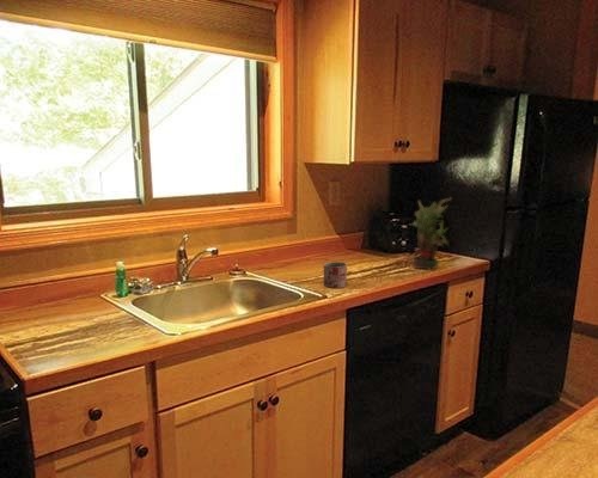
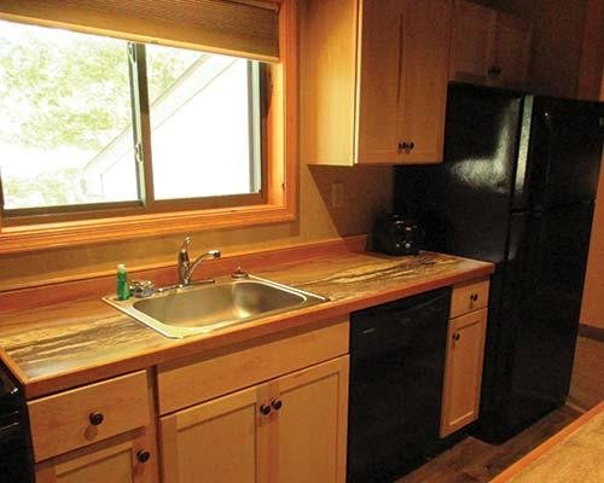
- mug [323,261,348,289]
- potted plant [411,196,453,270]
